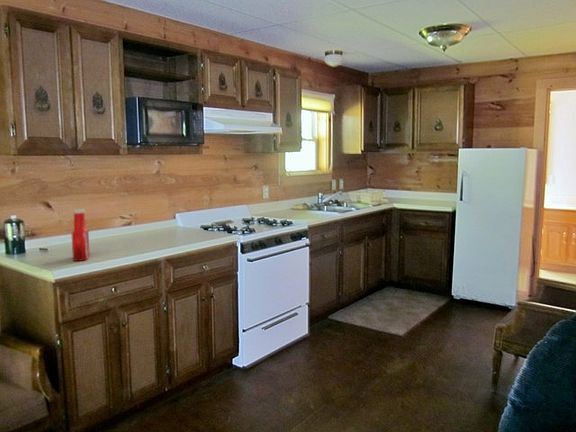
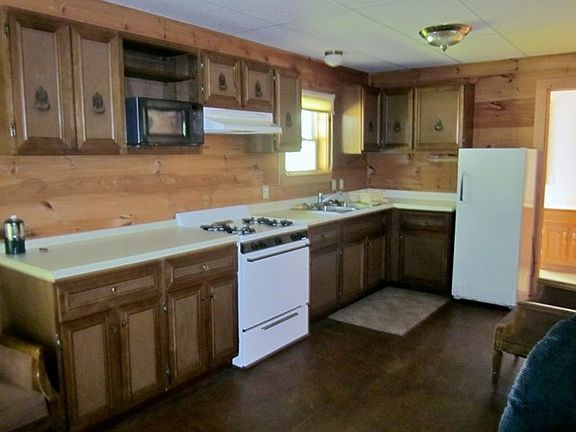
- soap bottle [71,208,91,262]
